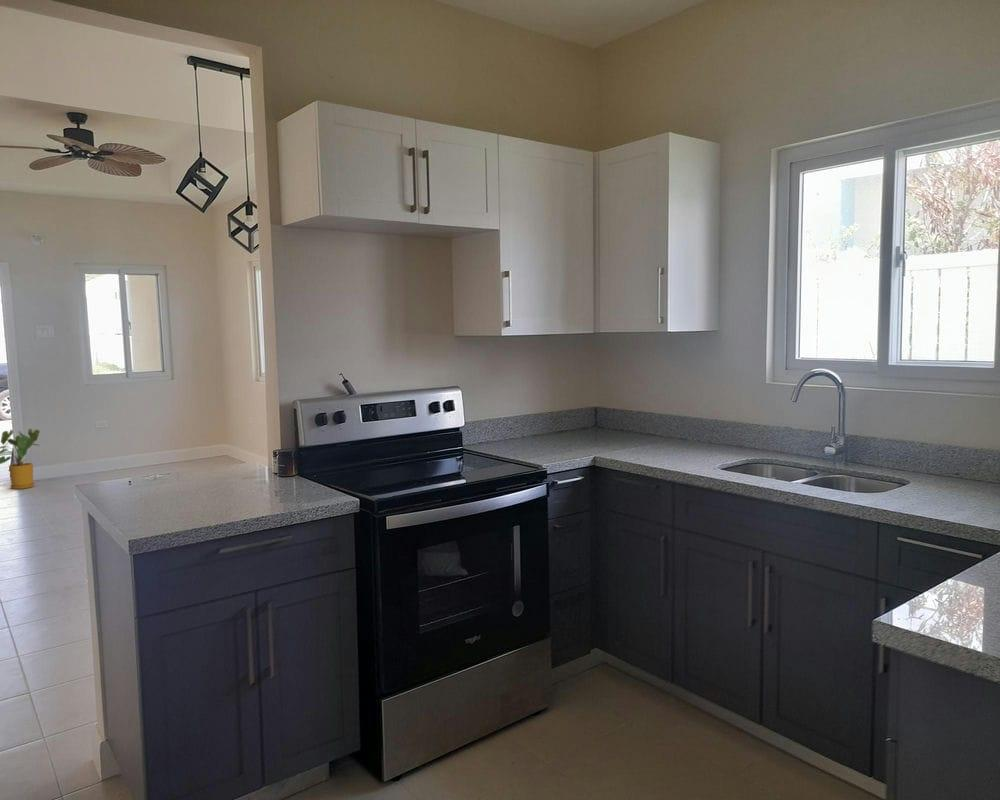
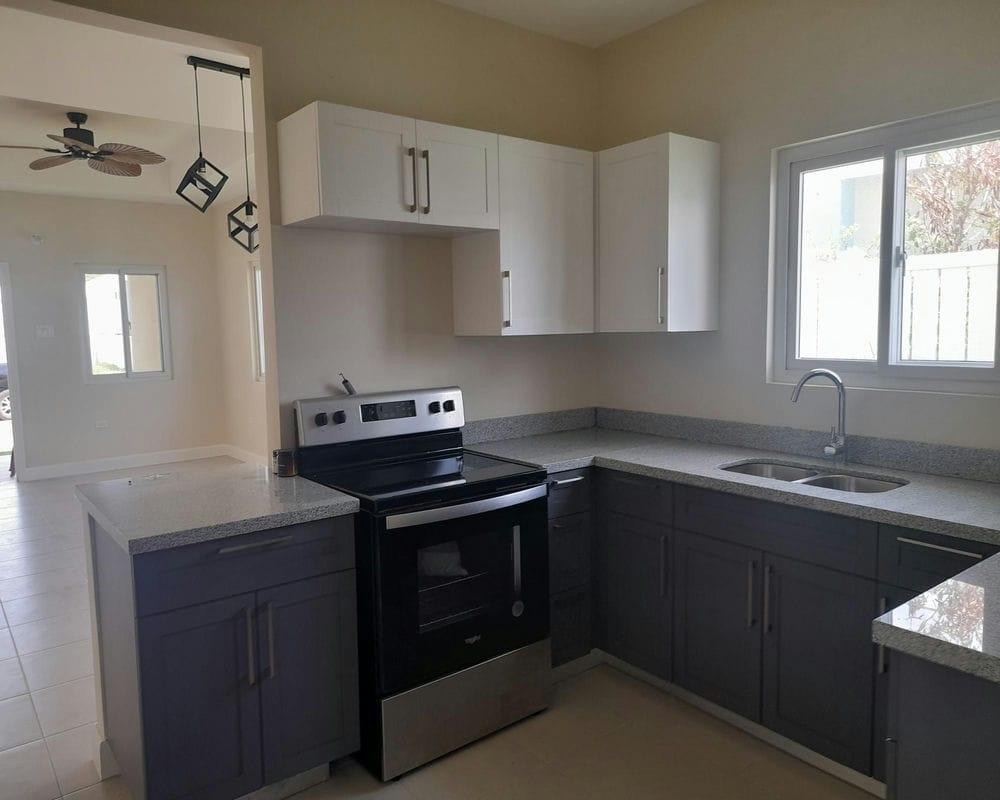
- house plant [0,428,42,490]
